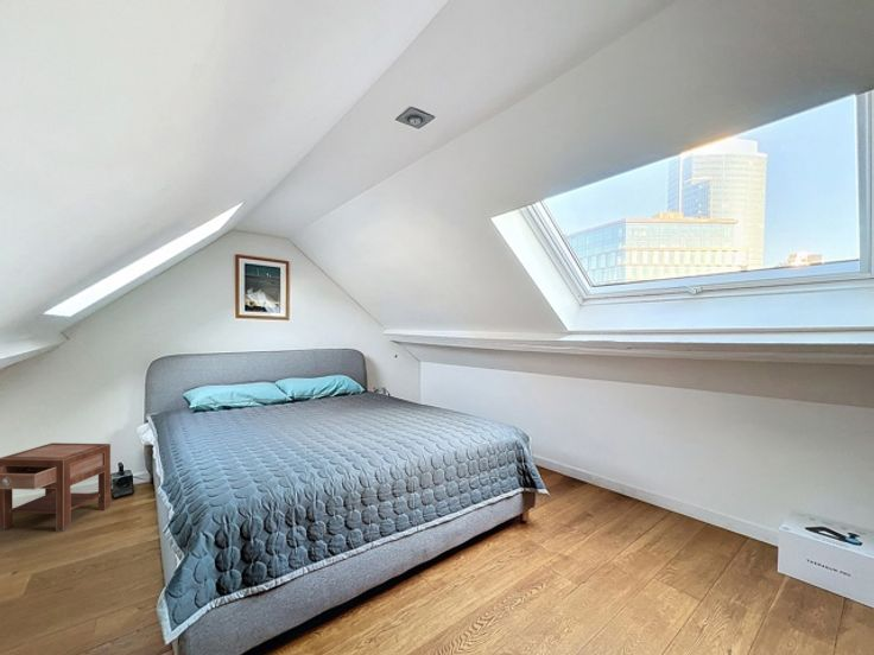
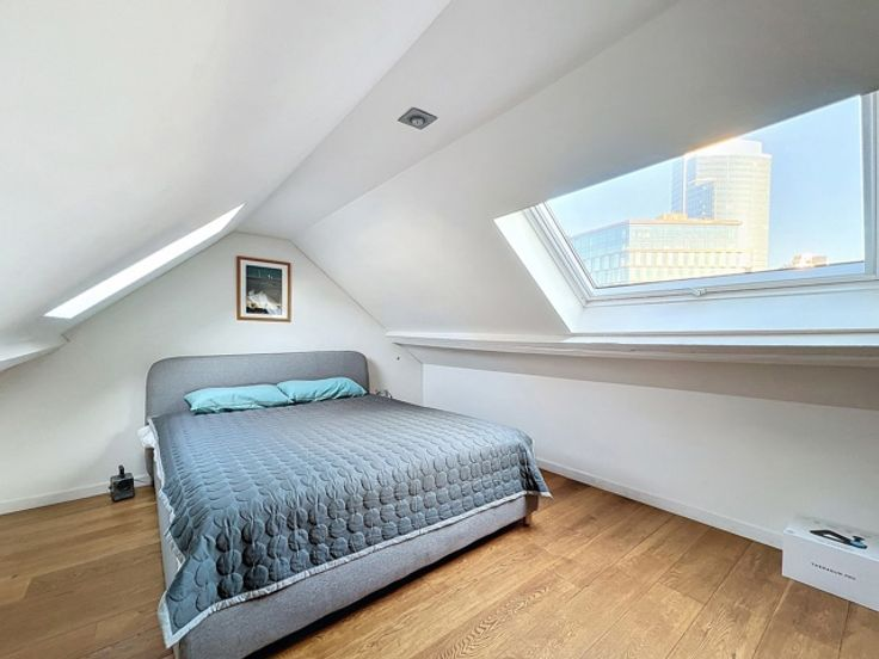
- nightstand [0,441,112,533]
